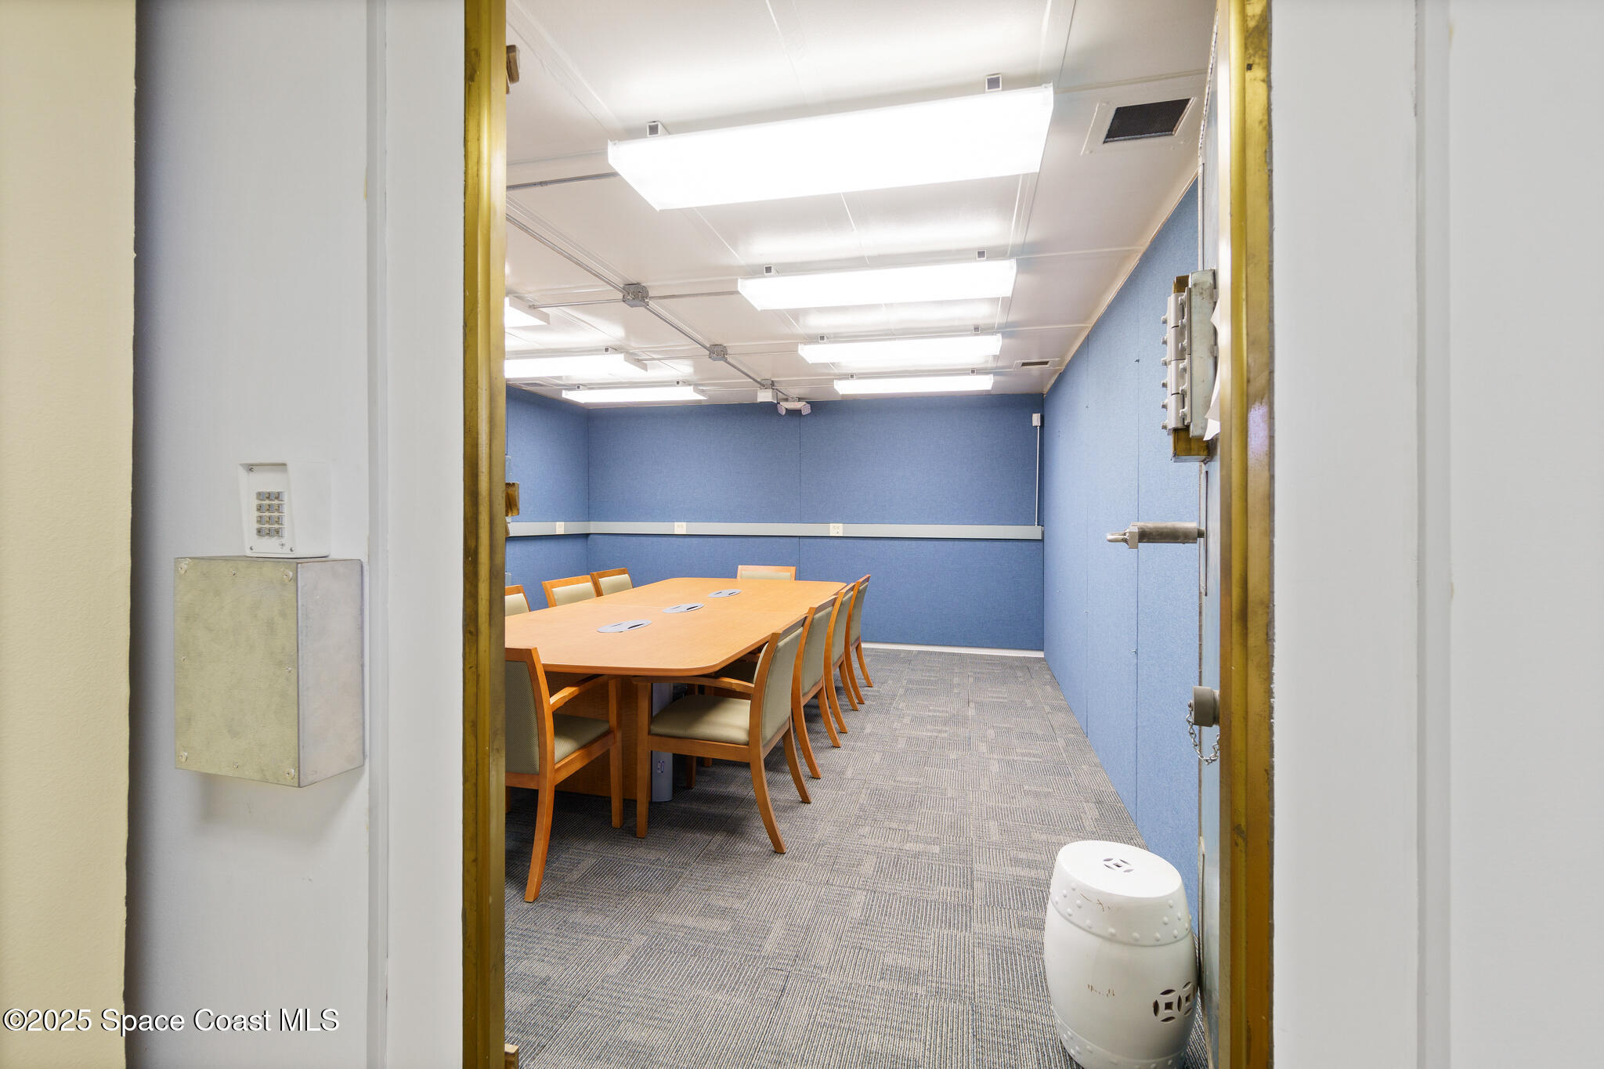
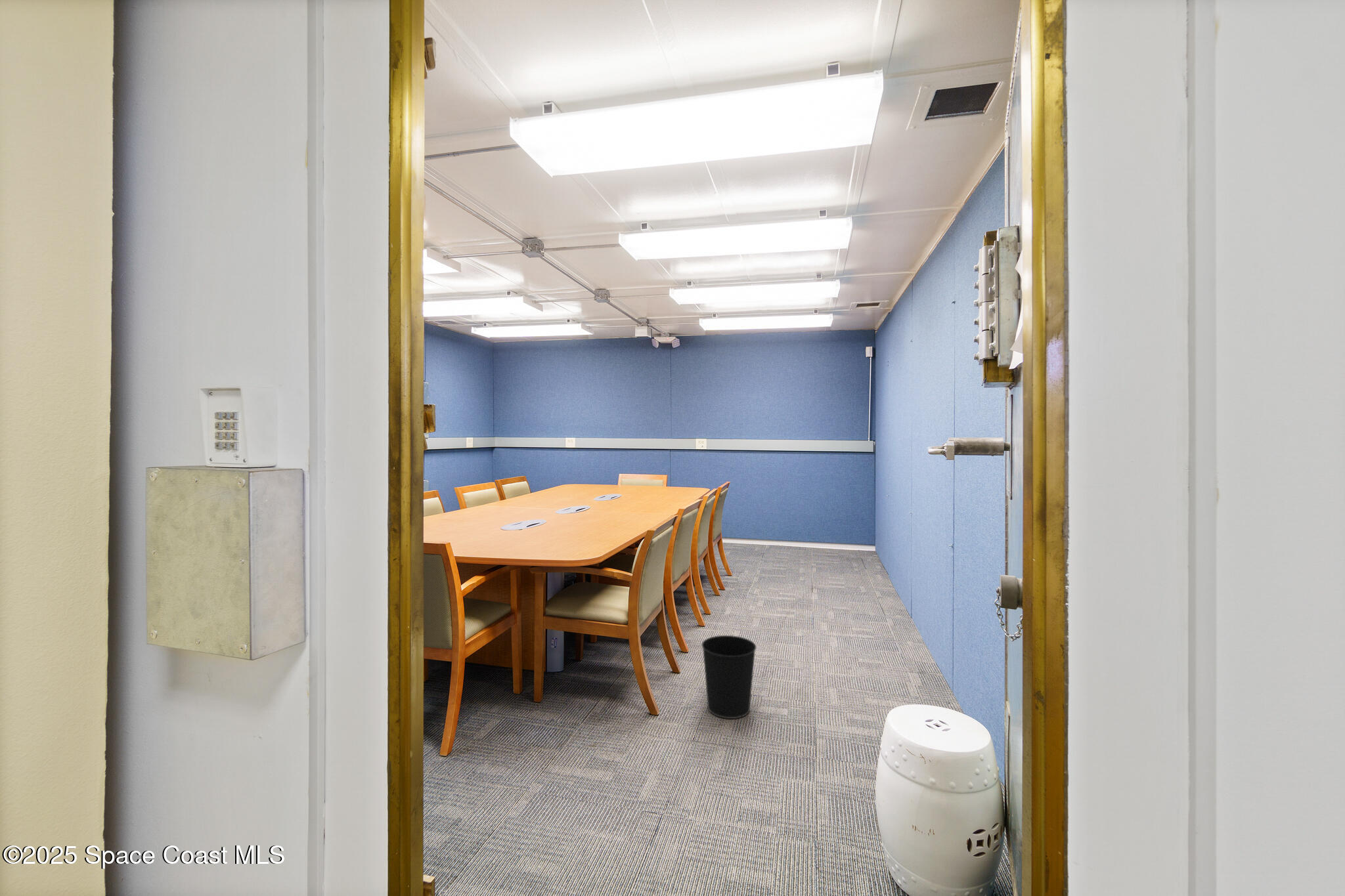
+ wastebasket [701,635,757,719]
